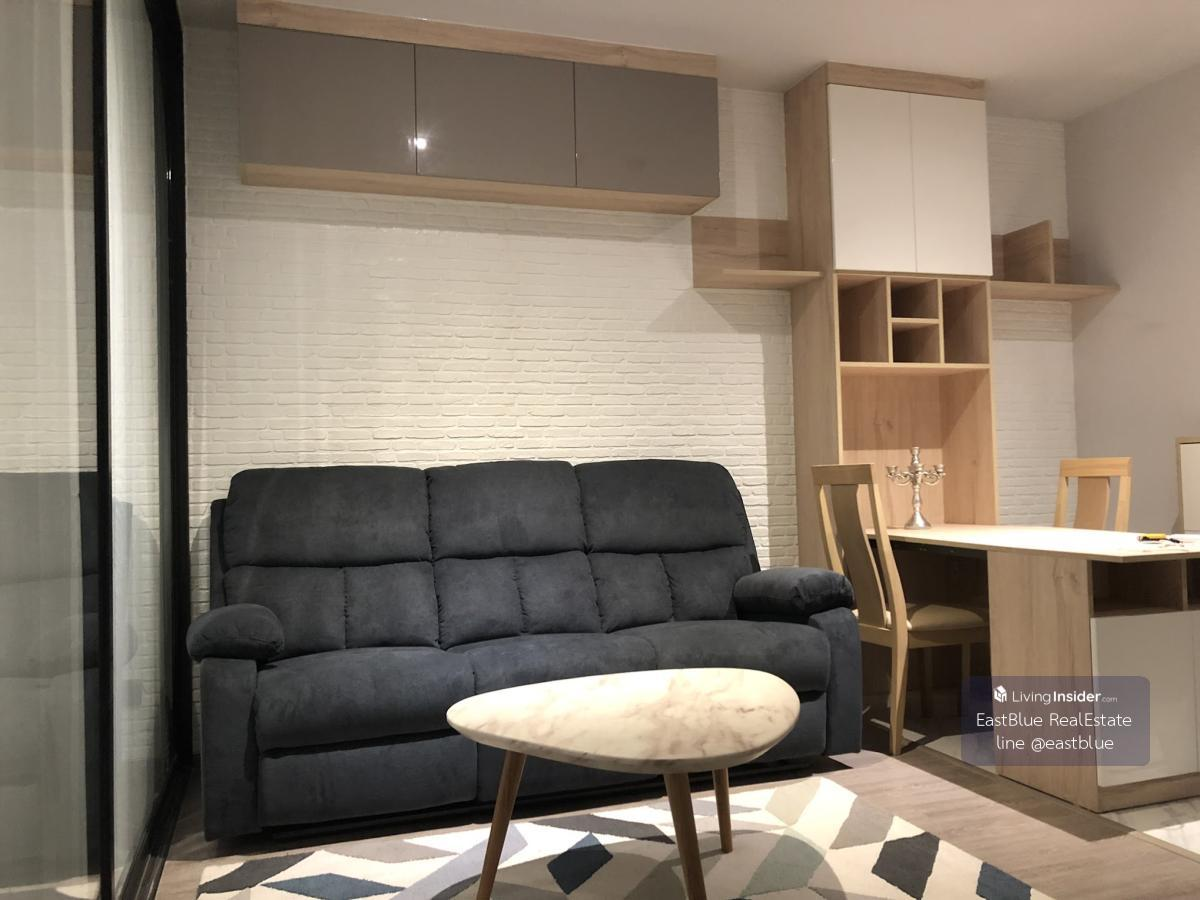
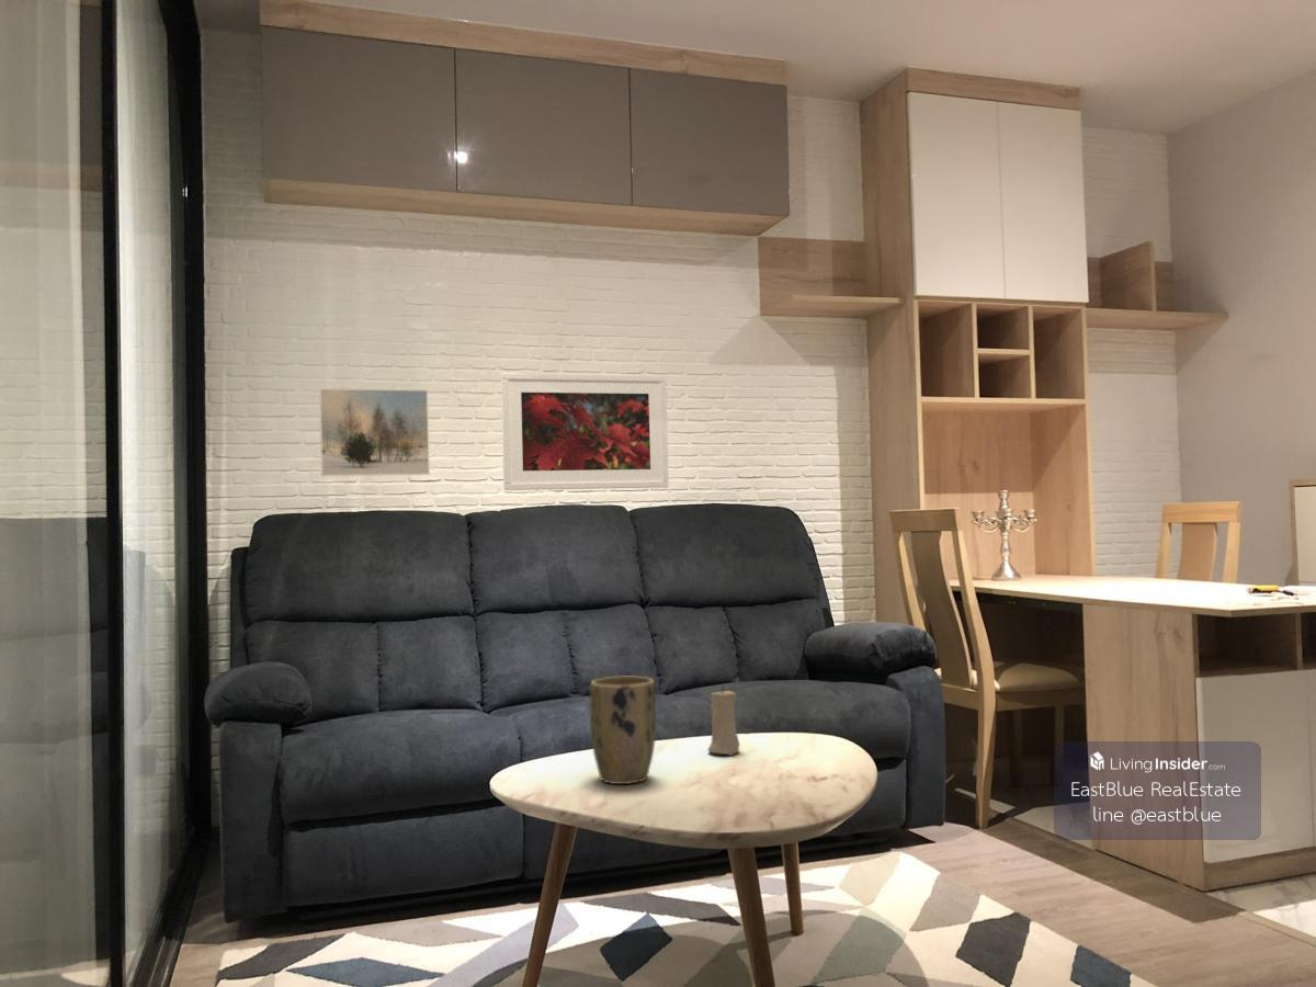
+ plant pot [589,676,657,785]
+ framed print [318,387,431,477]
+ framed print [500,372,670,491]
+ candle [706,684,741,757]
